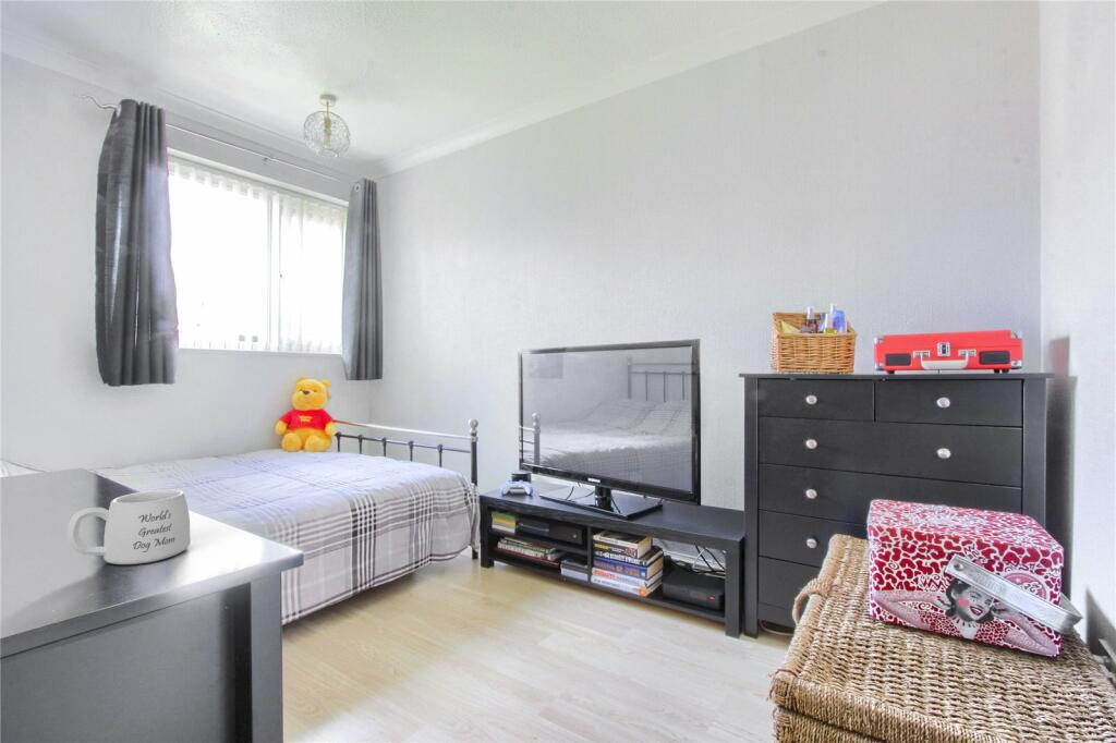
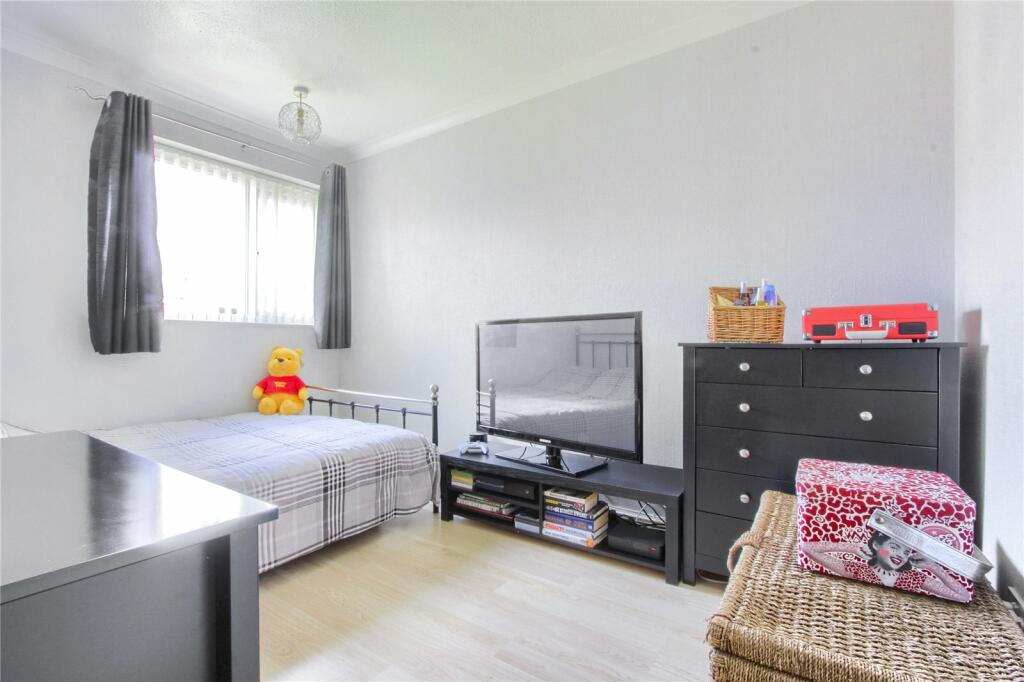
- mug [65,489,192,565]
